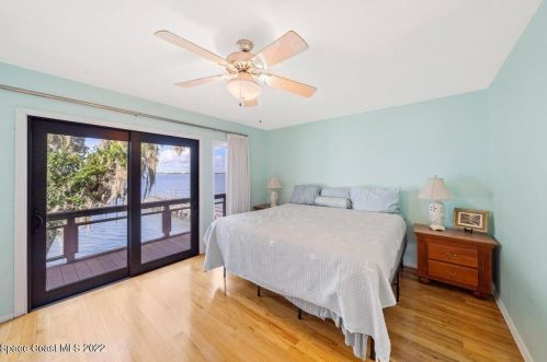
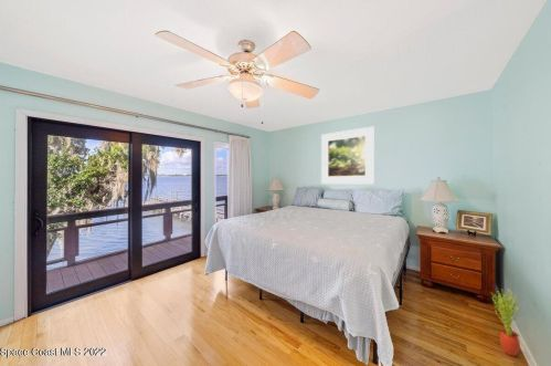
+ potted plant [489,287,521,357]
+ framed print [320,125,375,185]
